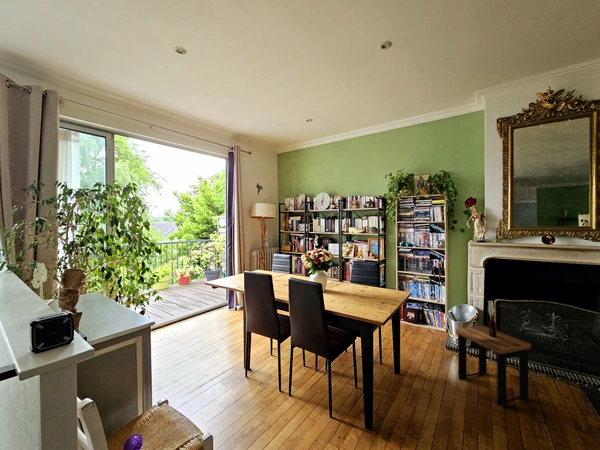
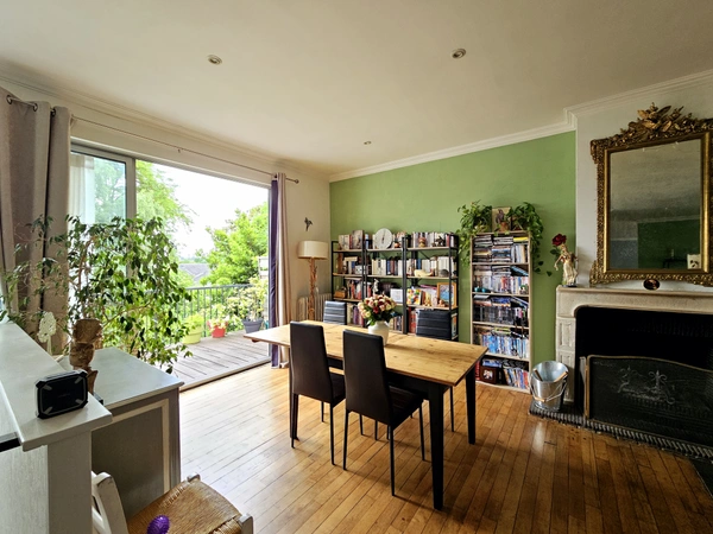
- side table [455,314,532,407]
